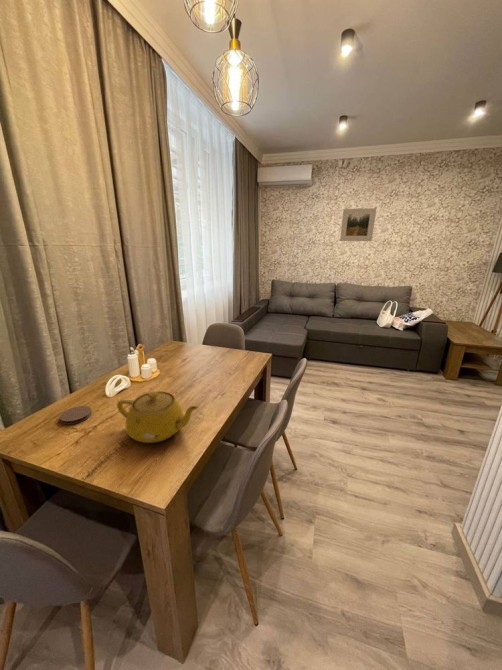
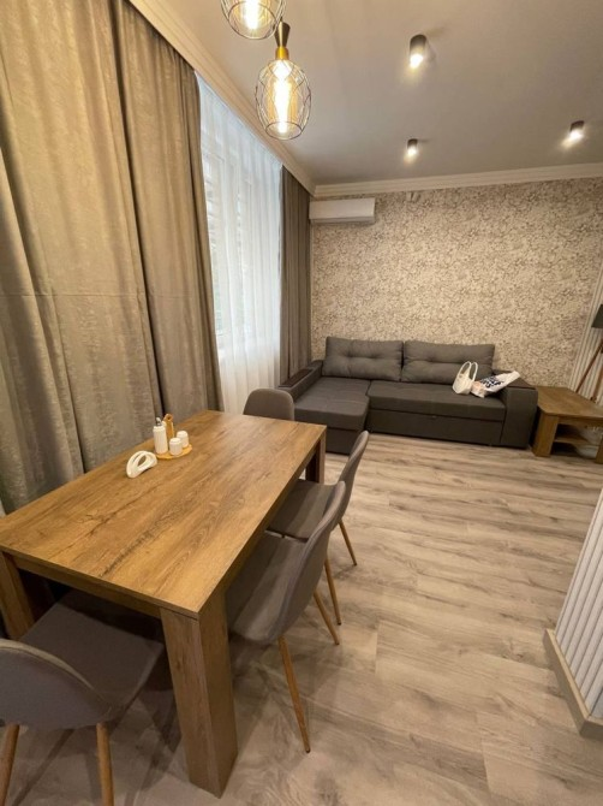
- coaster [59,405,92,425]
- teapot [116,390,200,444]
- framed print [339,207,377,242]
